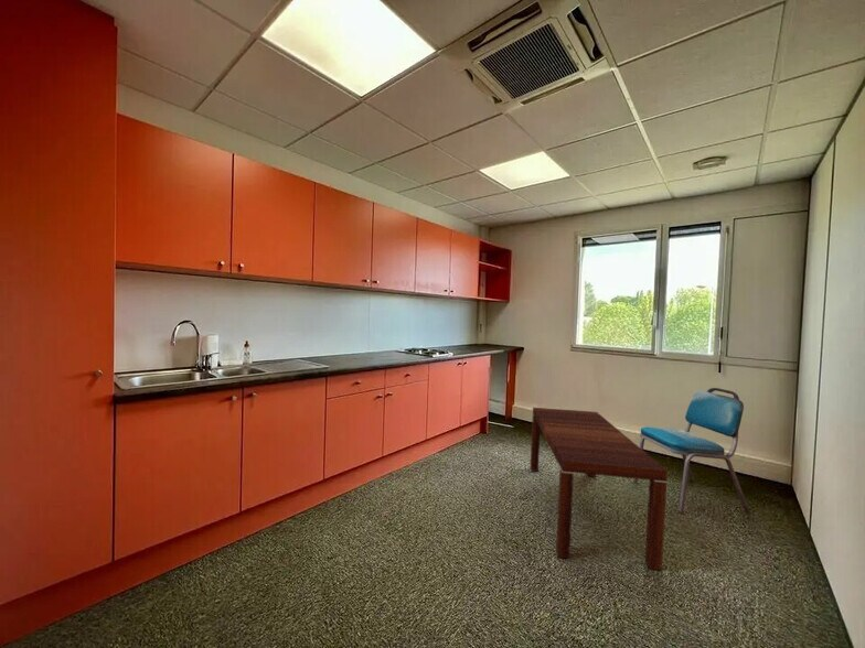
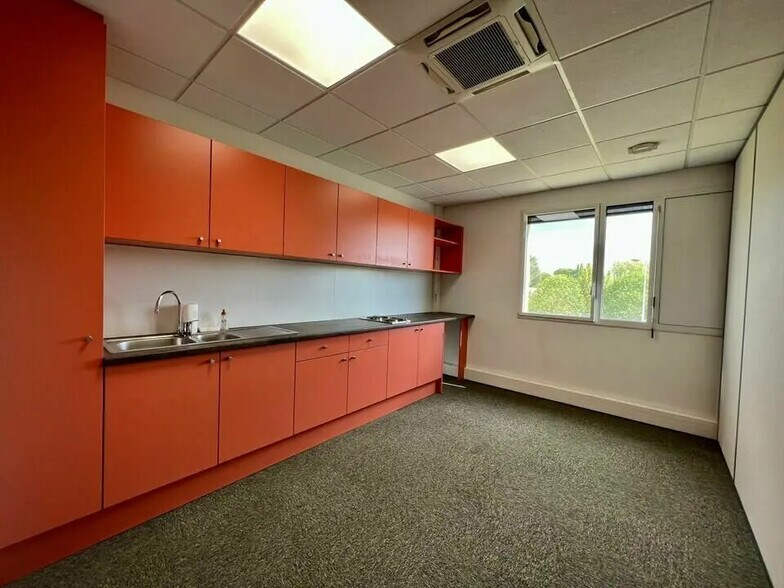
- dining chair [633,387,750,515]
- coffee table [530,407,669,571]
